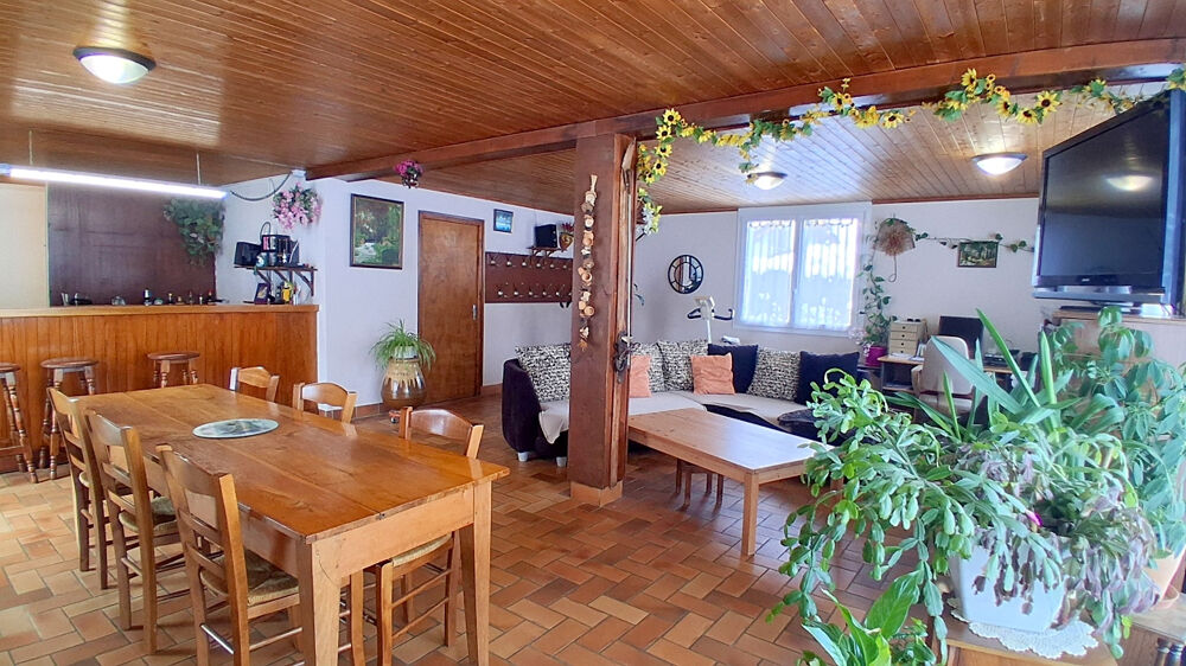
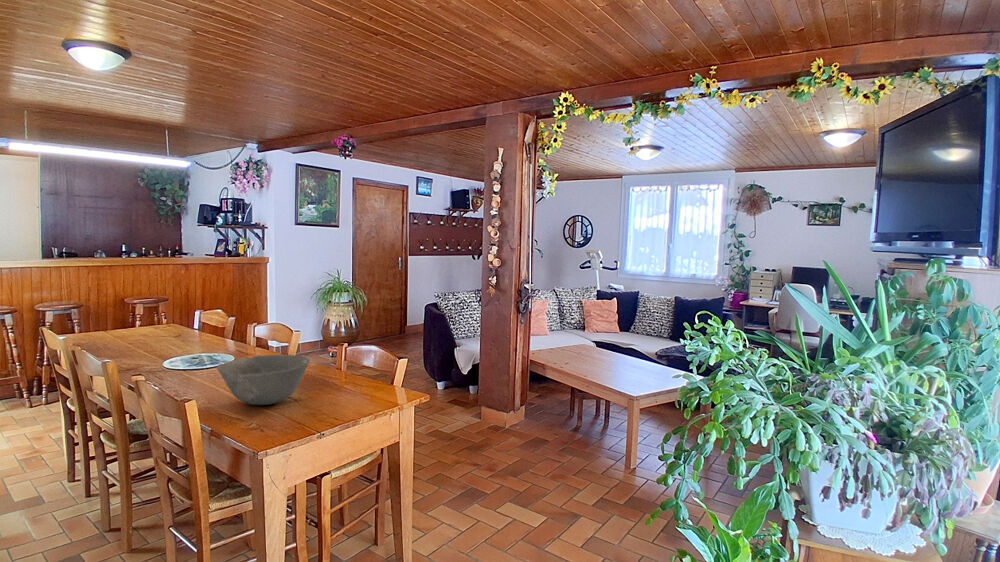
+ bowl [215,354,311,406]
